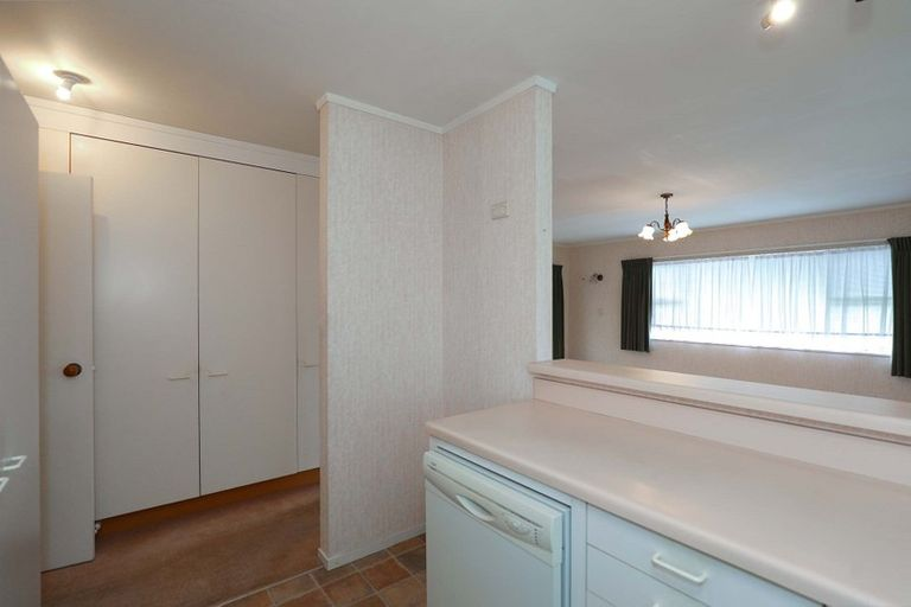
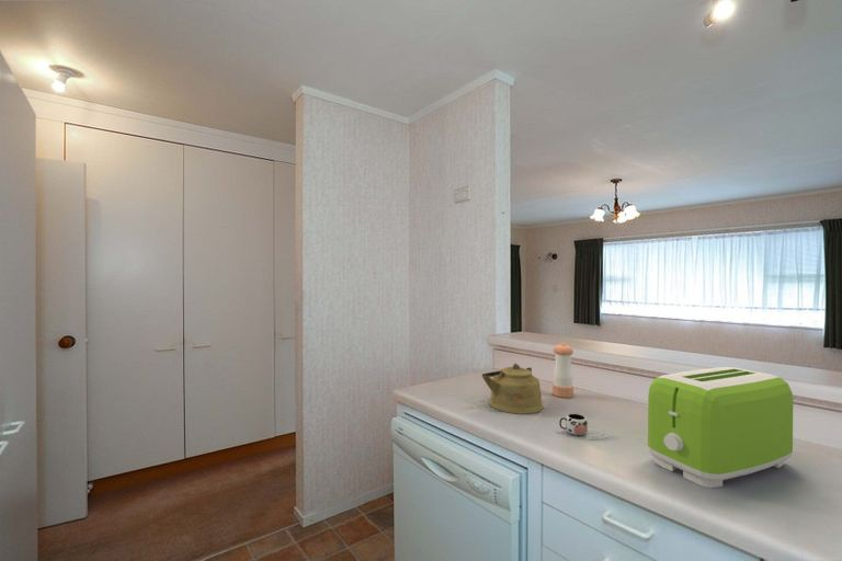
+ mug [558,413,610,440]
+ kettle [481,362,544,415]
+ pepper shaker [551,342,574,399]
+ toaster [647,366,794,489]
